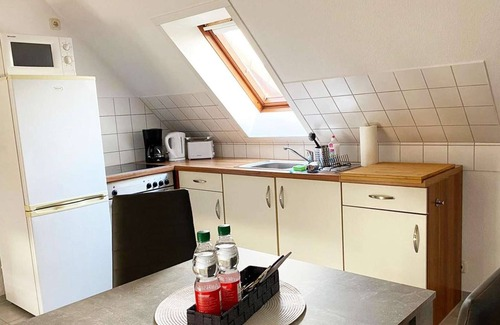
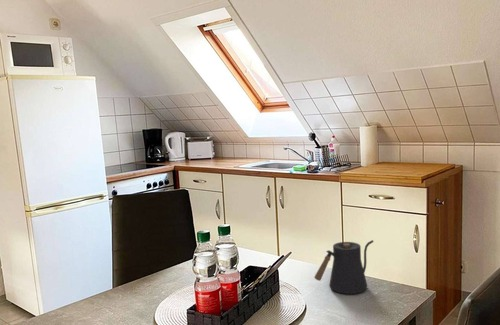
+ kettle [313,239,374,295]
